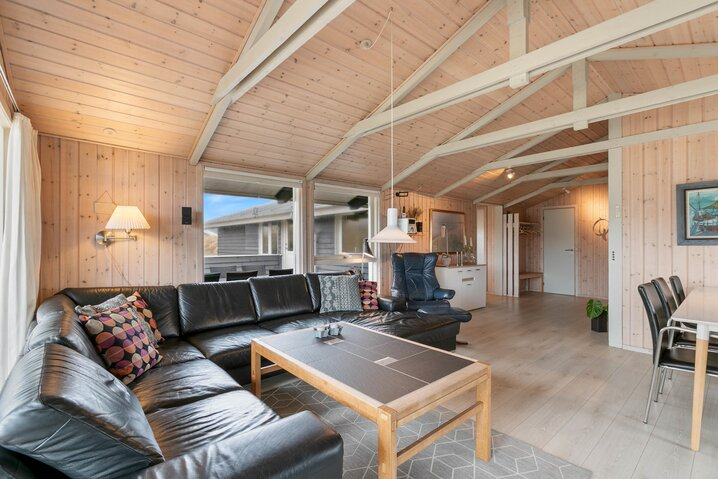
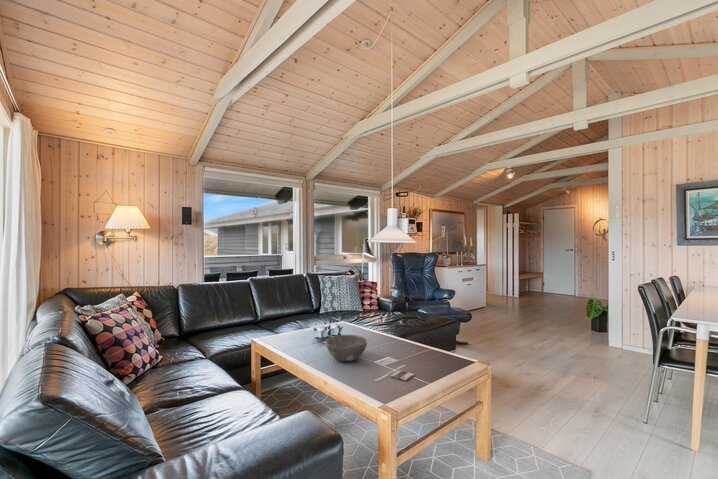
+ magazine [373,364,415,383]
+ bowl [325,334,368,362]
